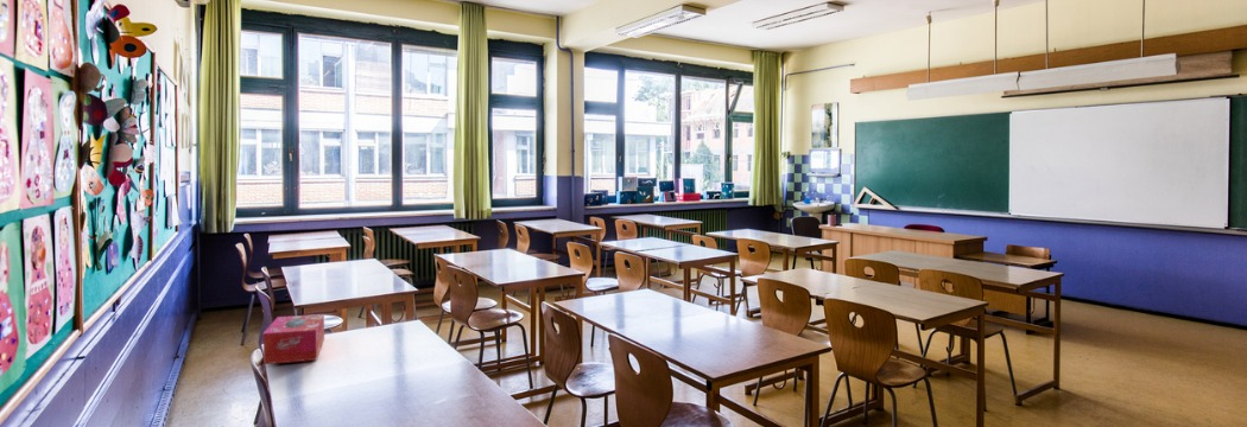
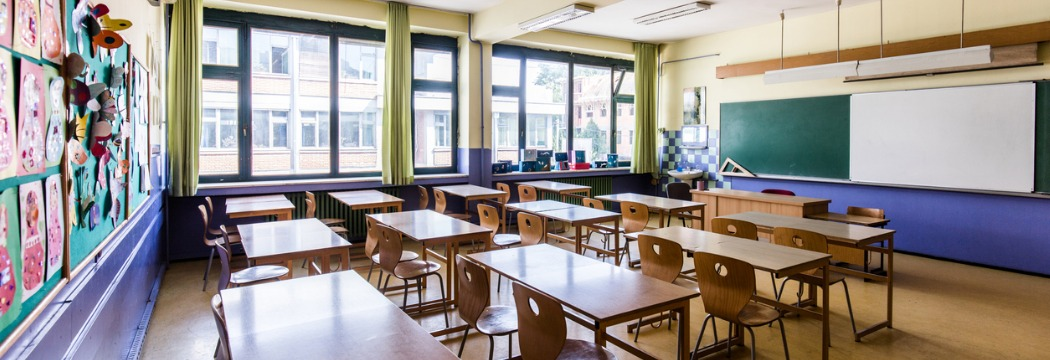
- tissue box [262,313,325,365]
